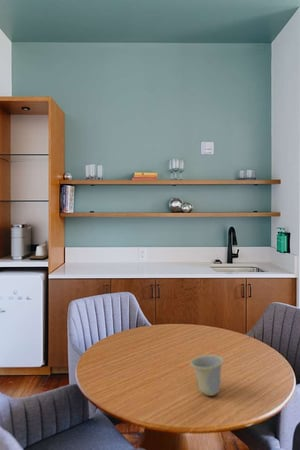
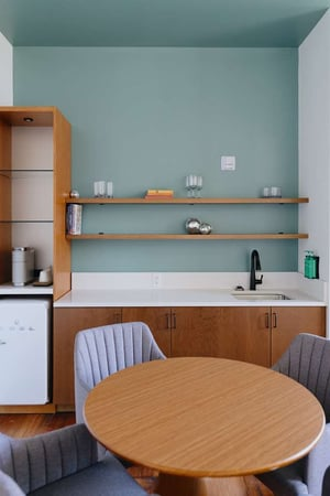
- cup [189,354,225,397]
